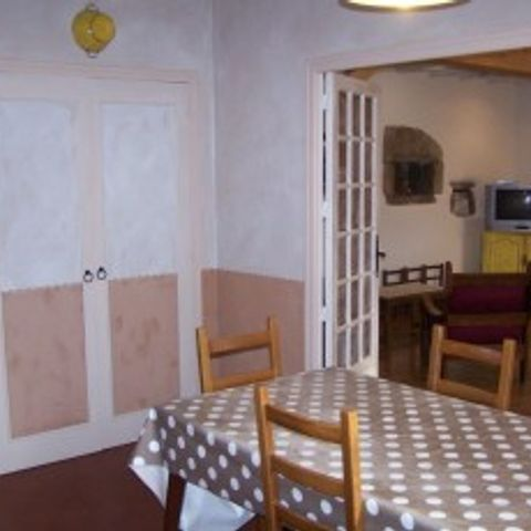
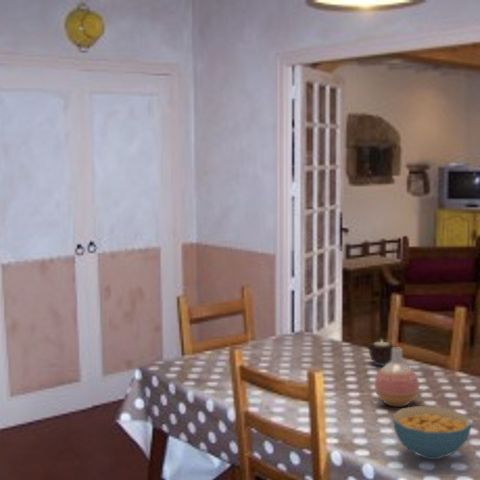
+ candle [367,338,395,367]
+ cereal bowl [391,405,472,461]
+ vase [373,346,420,408]
